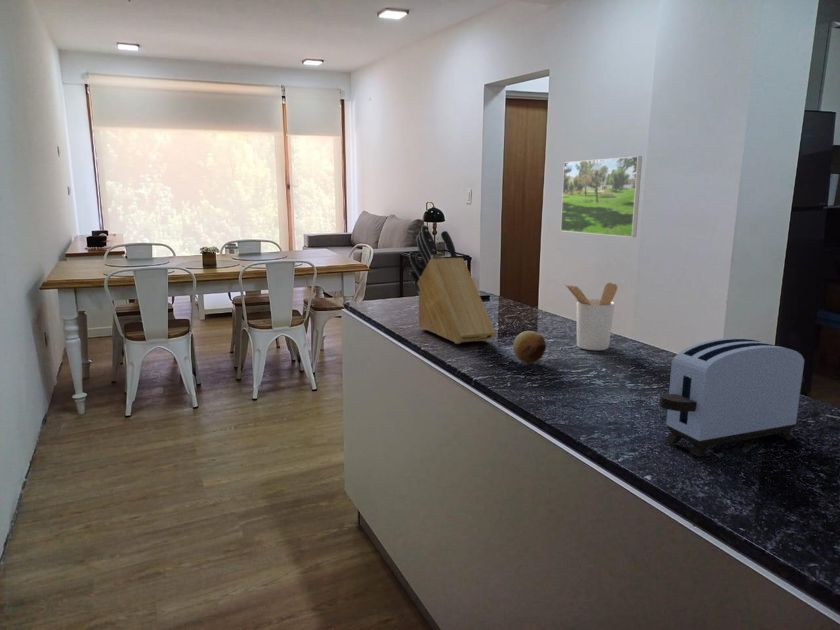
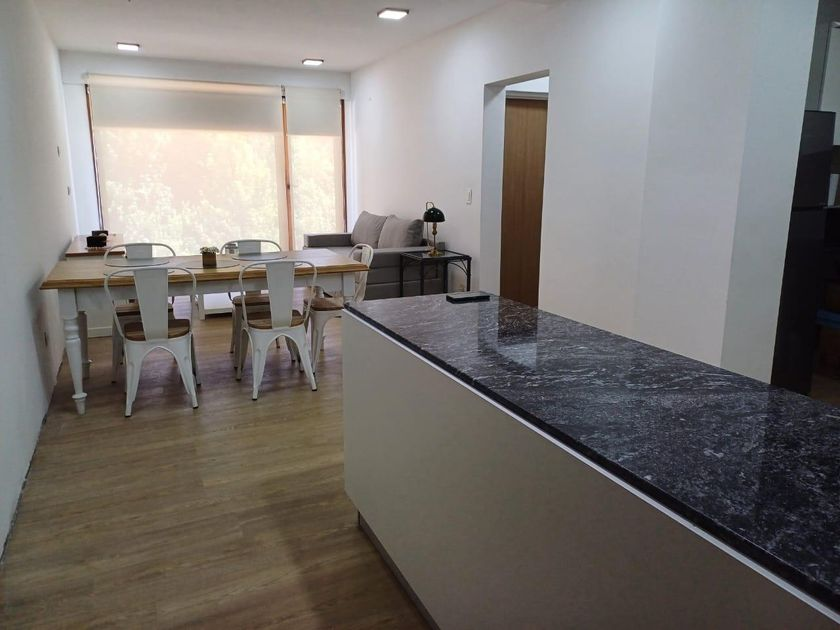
- utensil holder [564,282,619,351]
- toaster [658,337,805,458]
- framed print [560,155,643,238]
- fruit [512,330,547,365]
- knife block [408,224,496,345]
